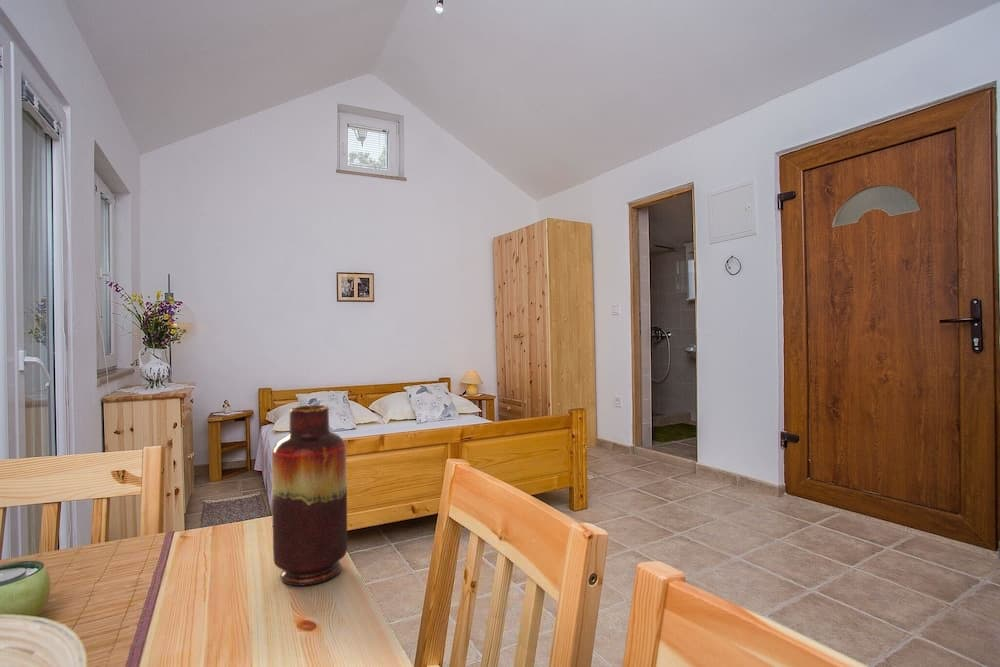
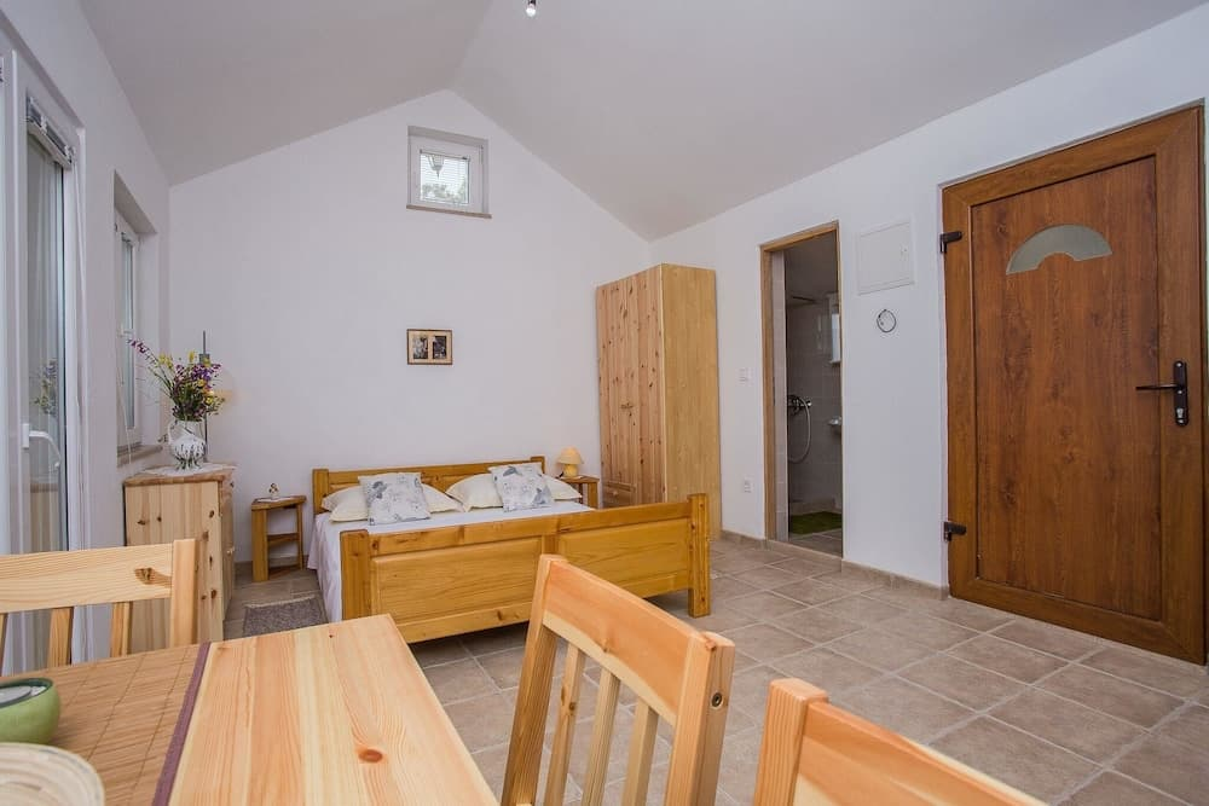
- vase [271,404,348,587]
